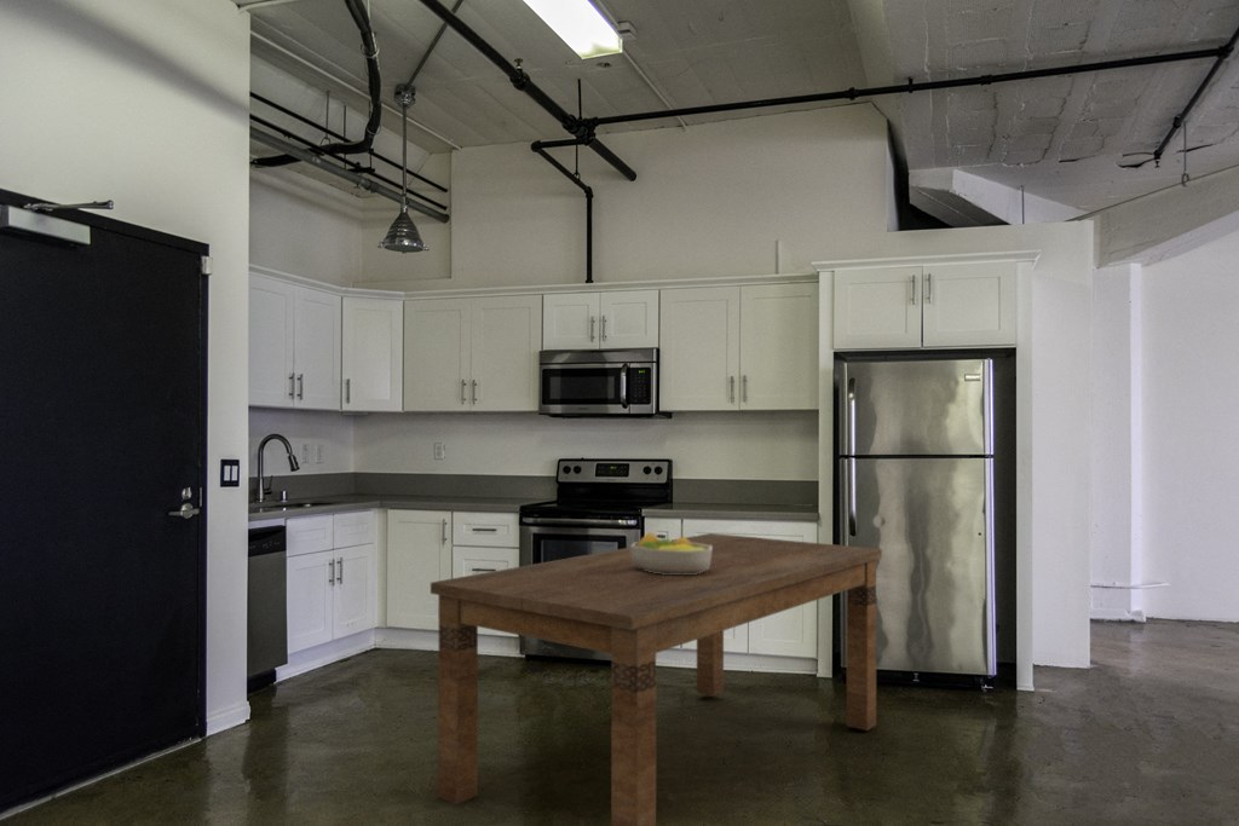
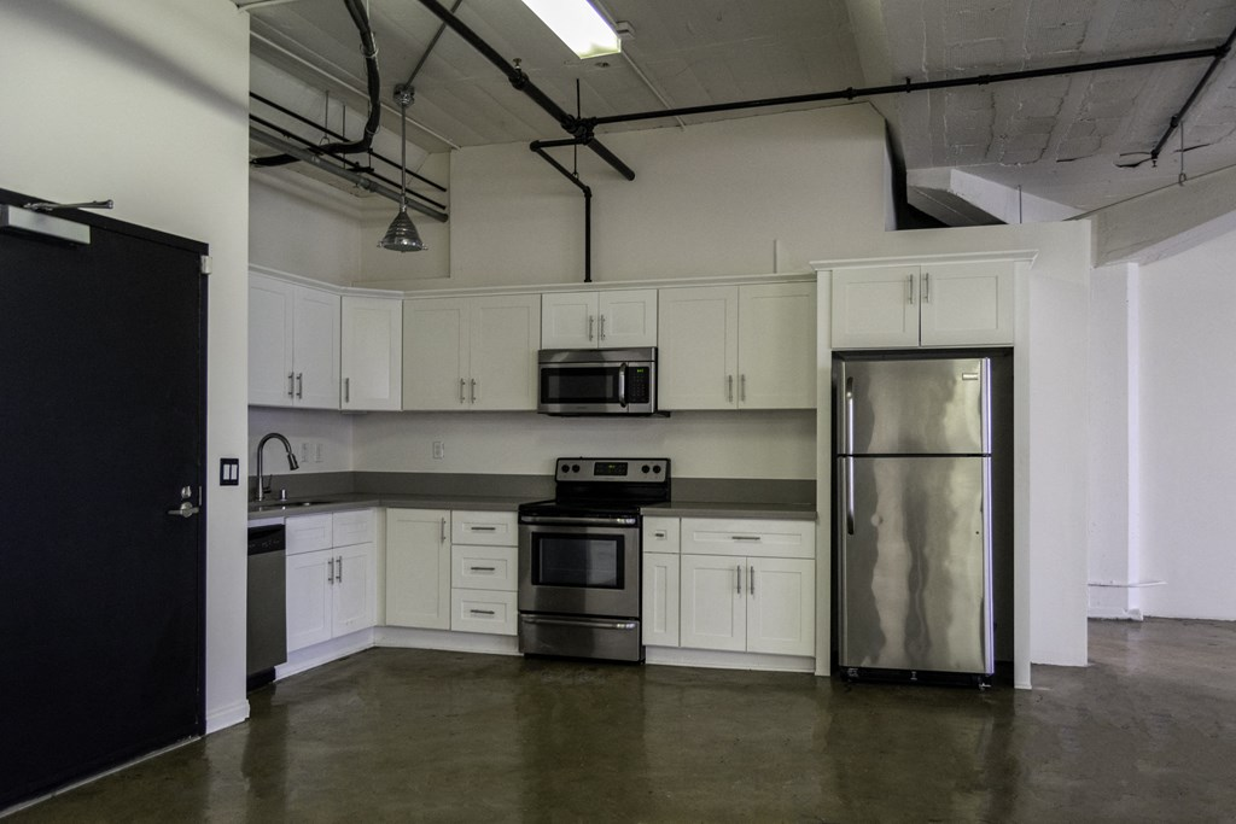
- dining table [430,532,883,826]
- fruit bowl [629,531,711,574]
